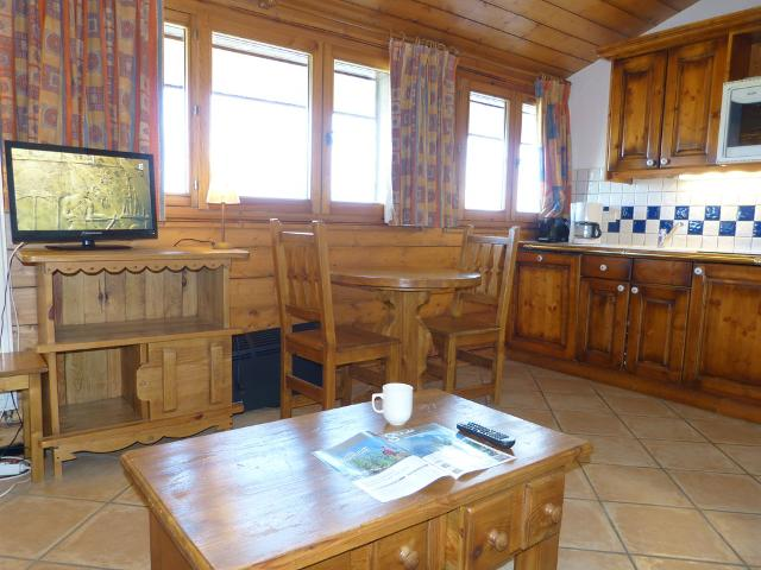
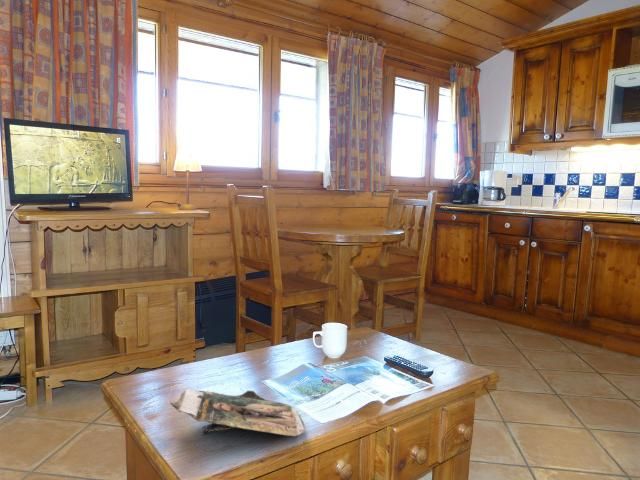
+ magazine [169,389,307,437]
